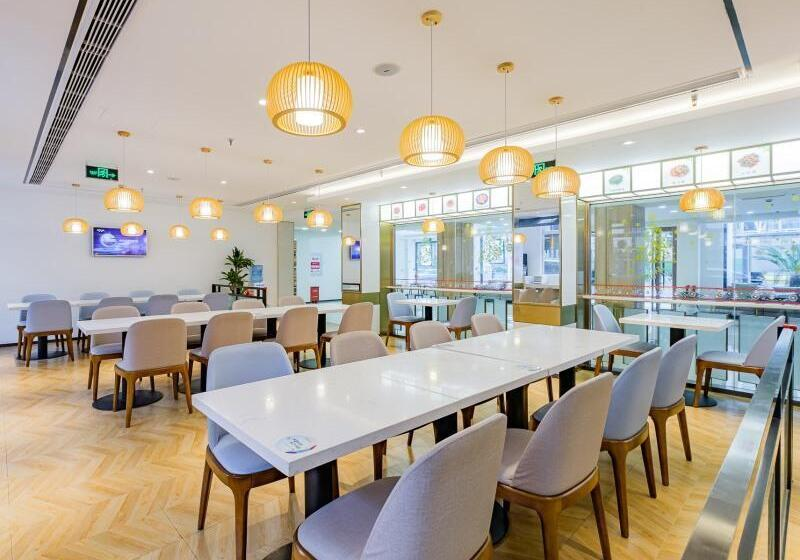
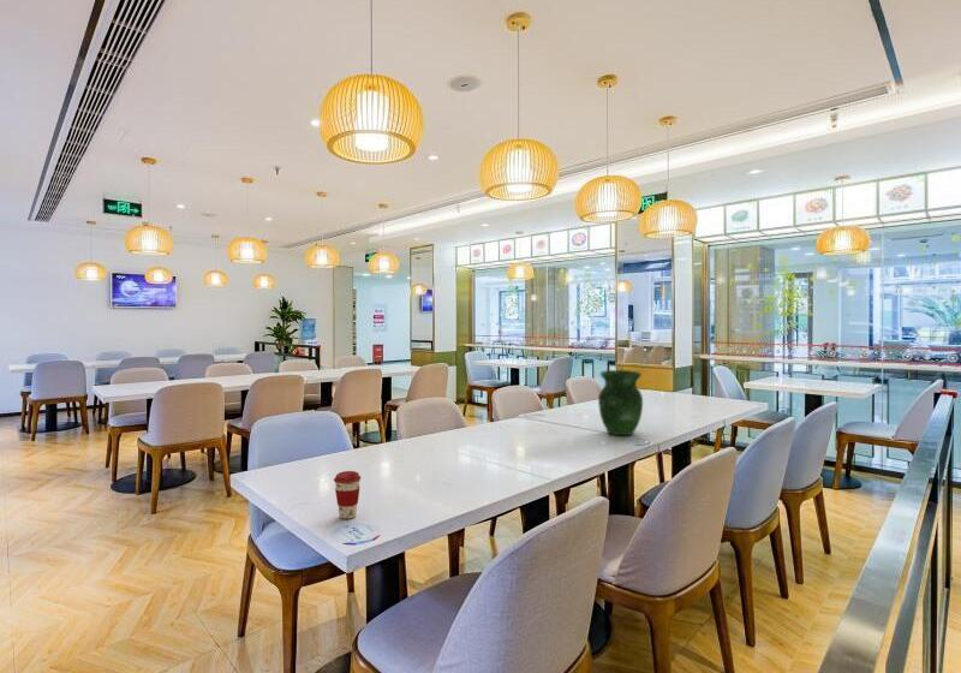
+ coffee cup [333,470,362,520]
+ vase [597,369,644,436]
